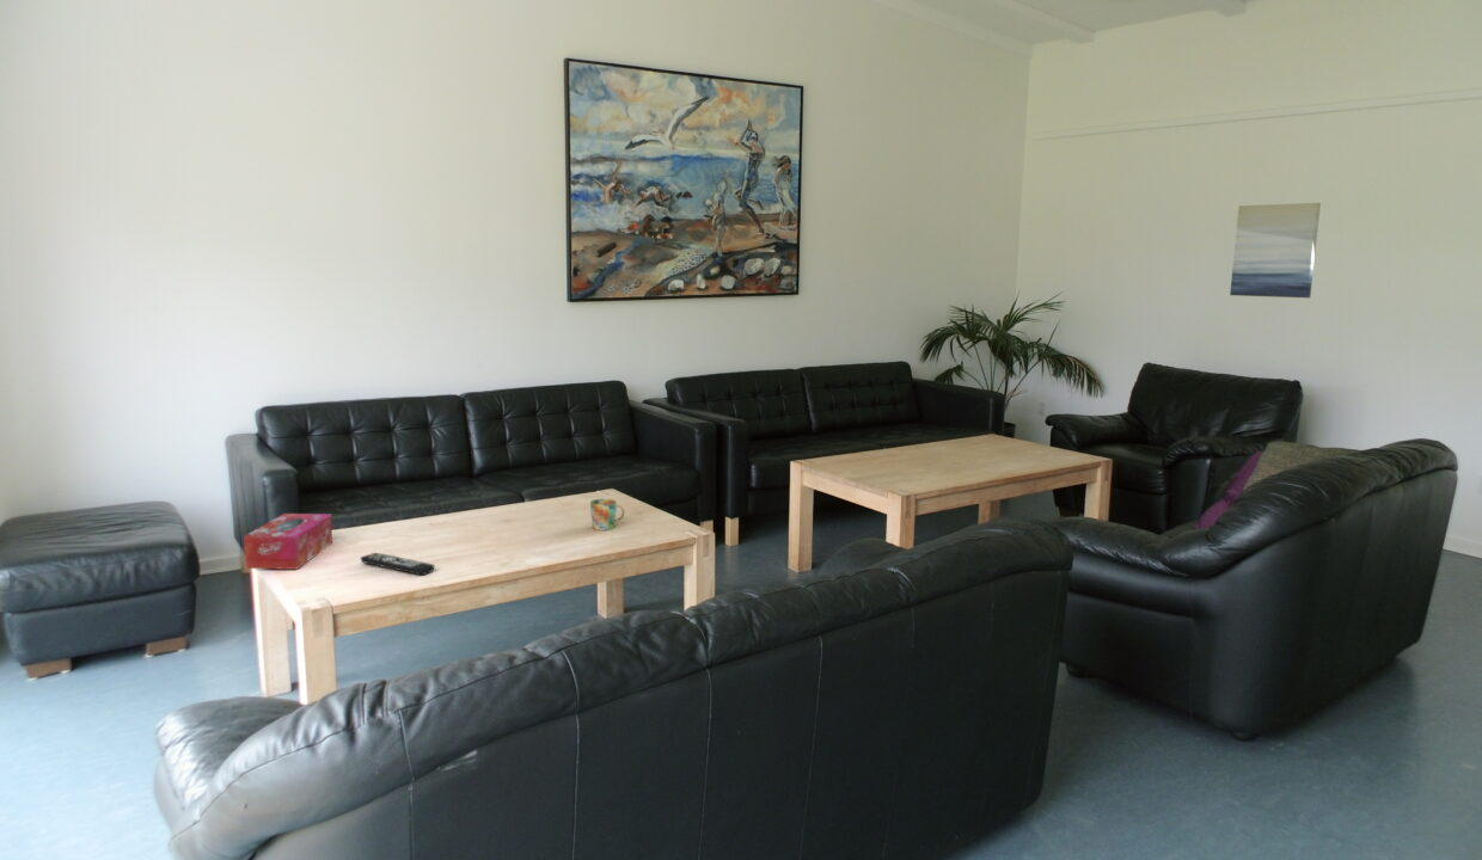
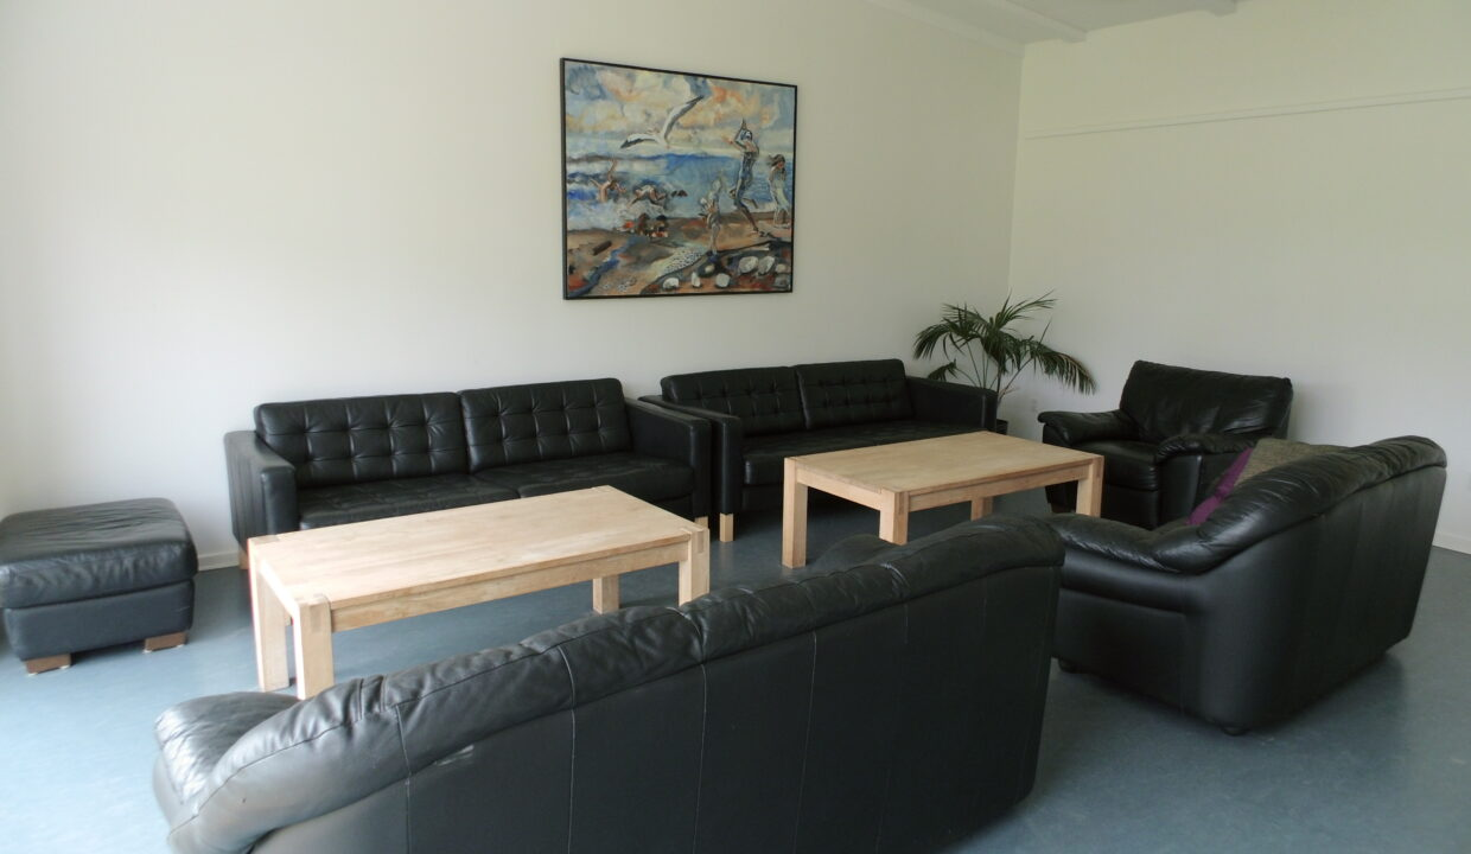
- mug [589,498,625,532]
- wall art [1229,202,1322,299]
- tissue box [243,512,333,571]
- remote control [360,552,435,576]
